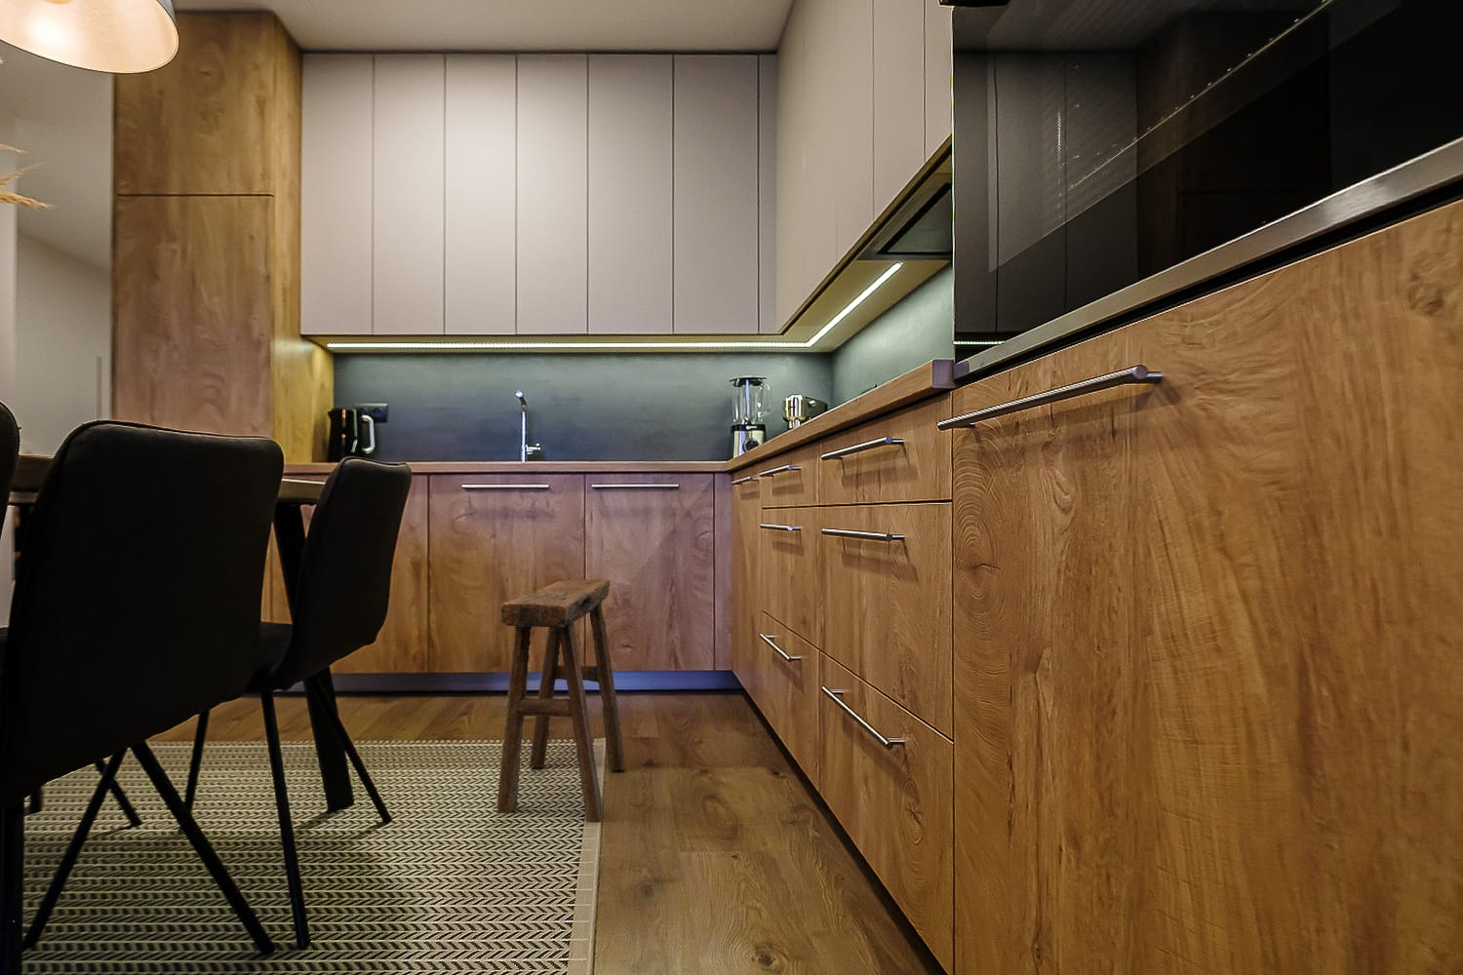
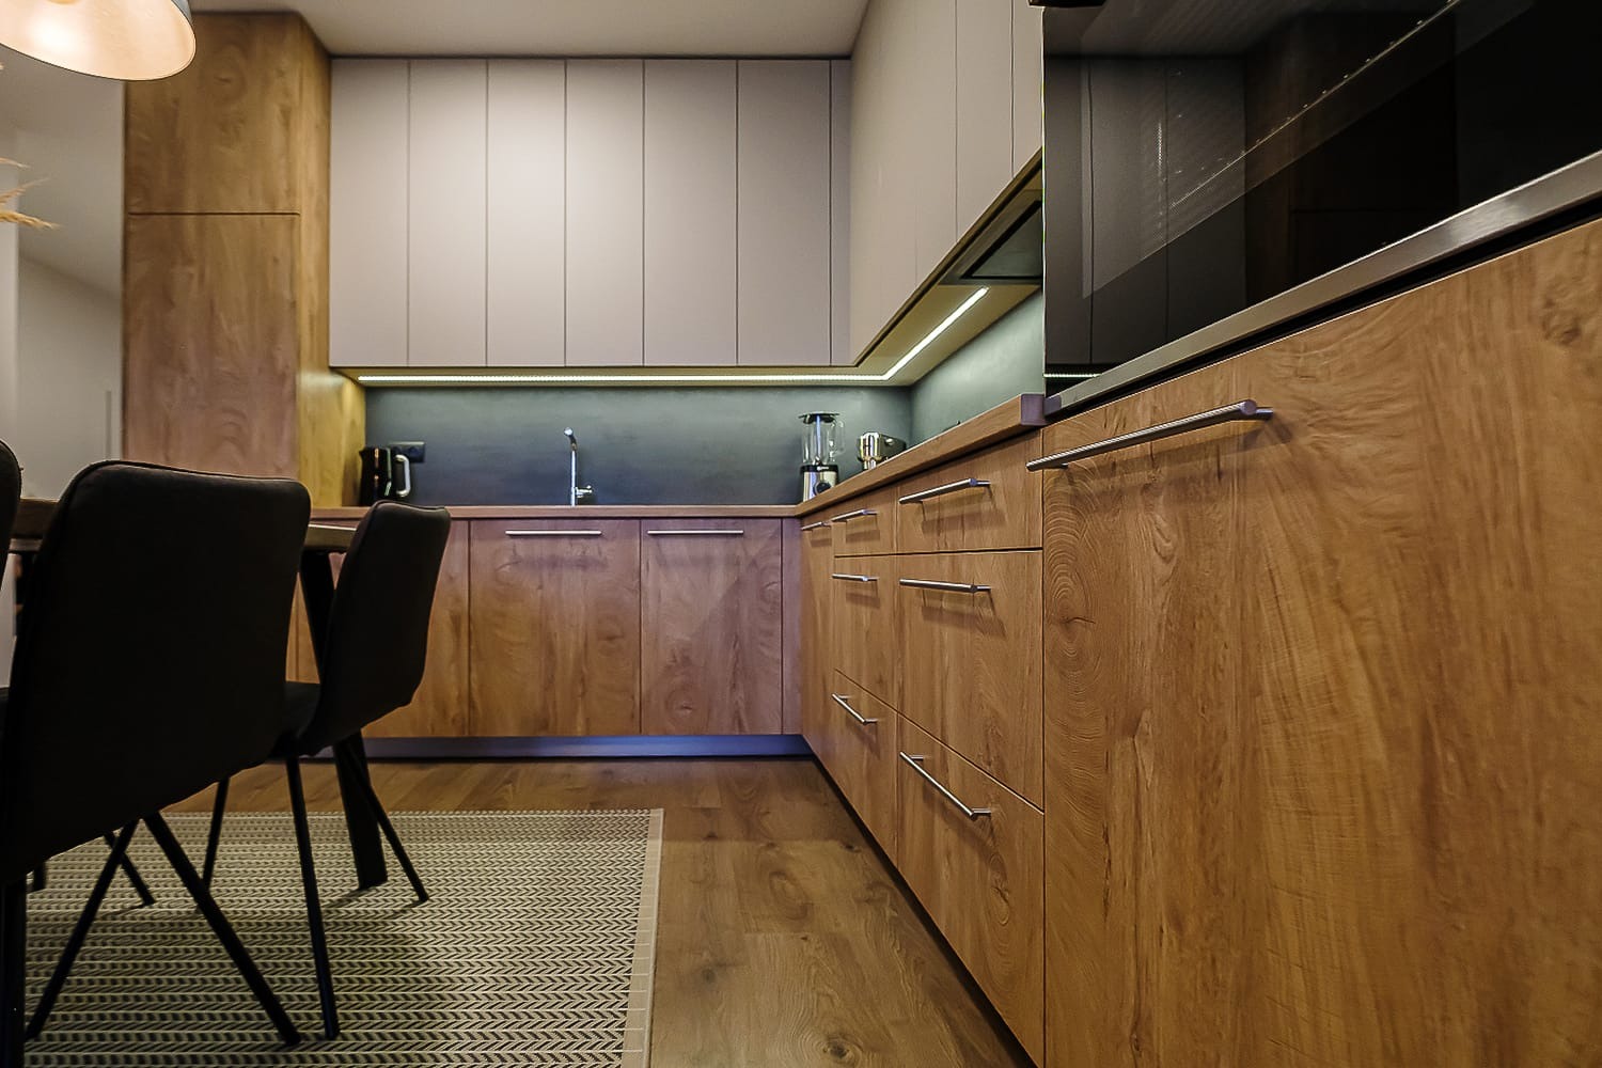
- stool [496,578,626,824]
